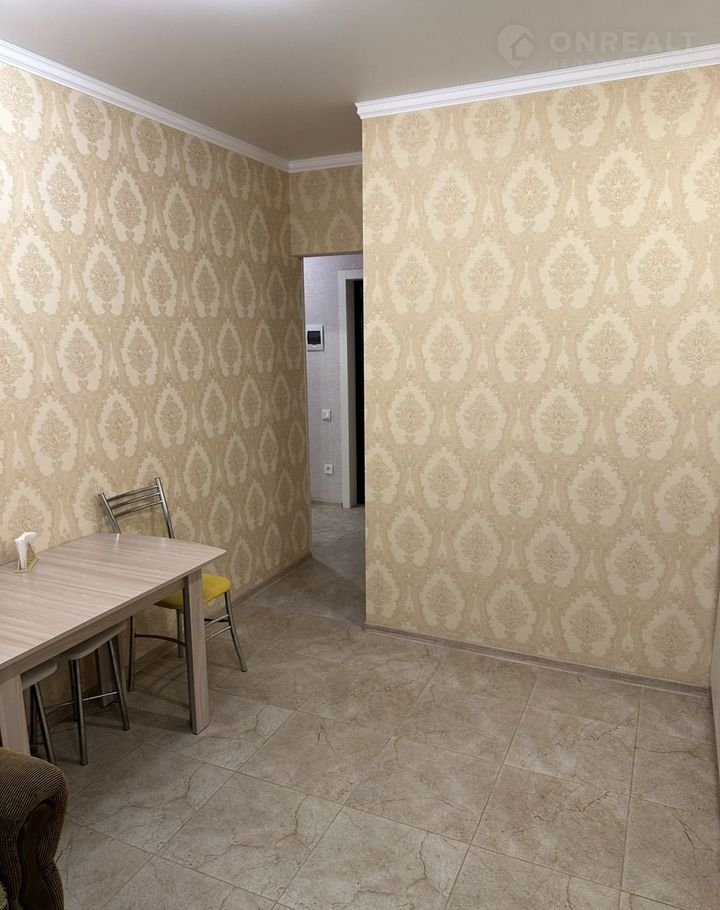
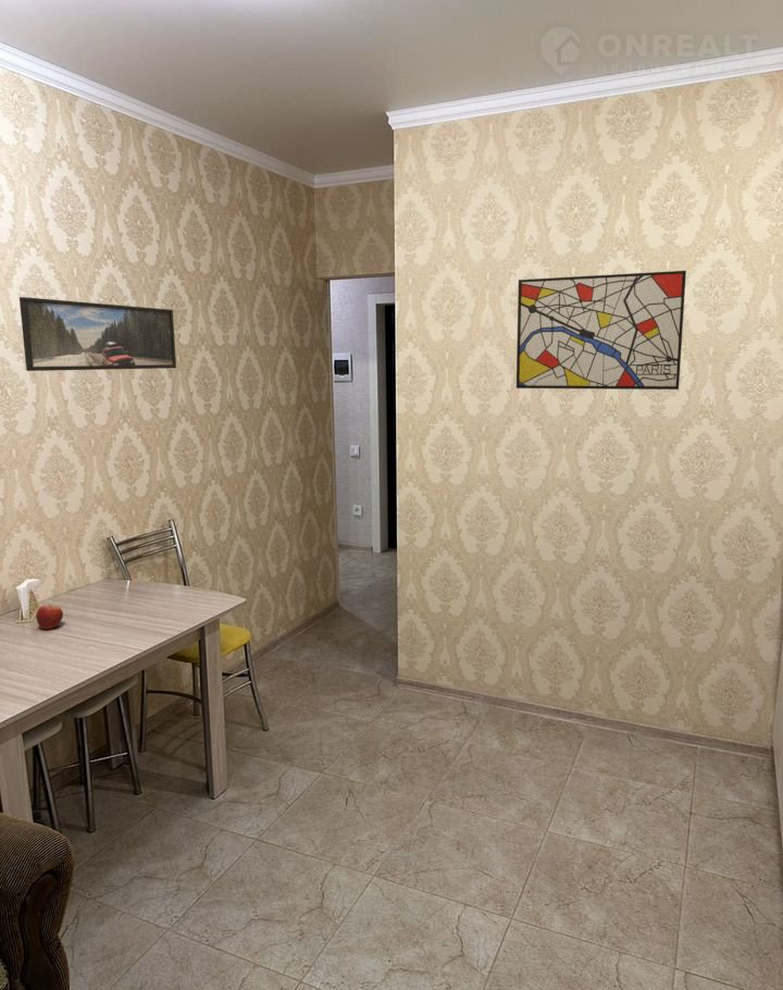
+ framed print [18,296,177,372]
+ fruit [35,603,64,630]
+ wall art [515,270,687,391]
